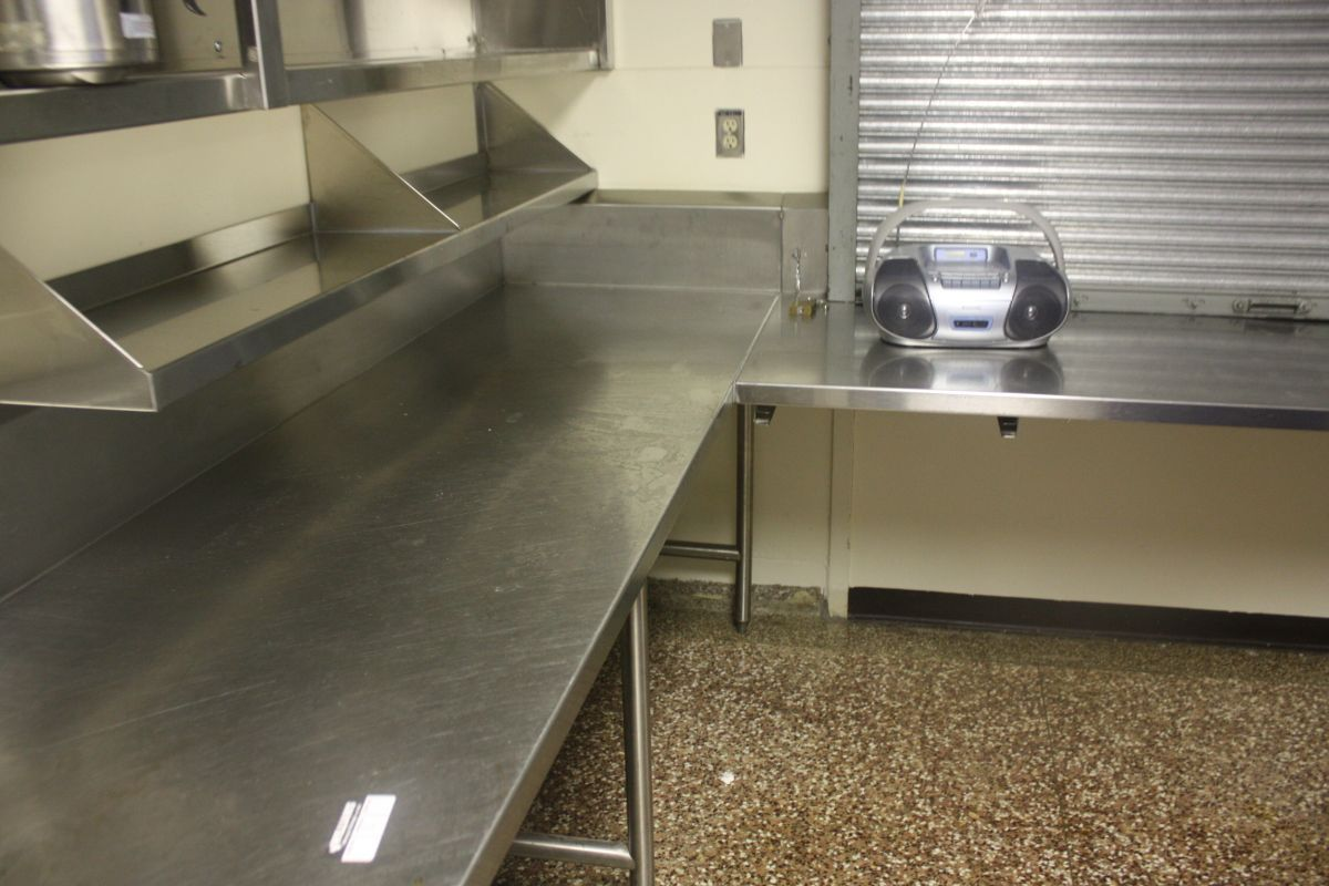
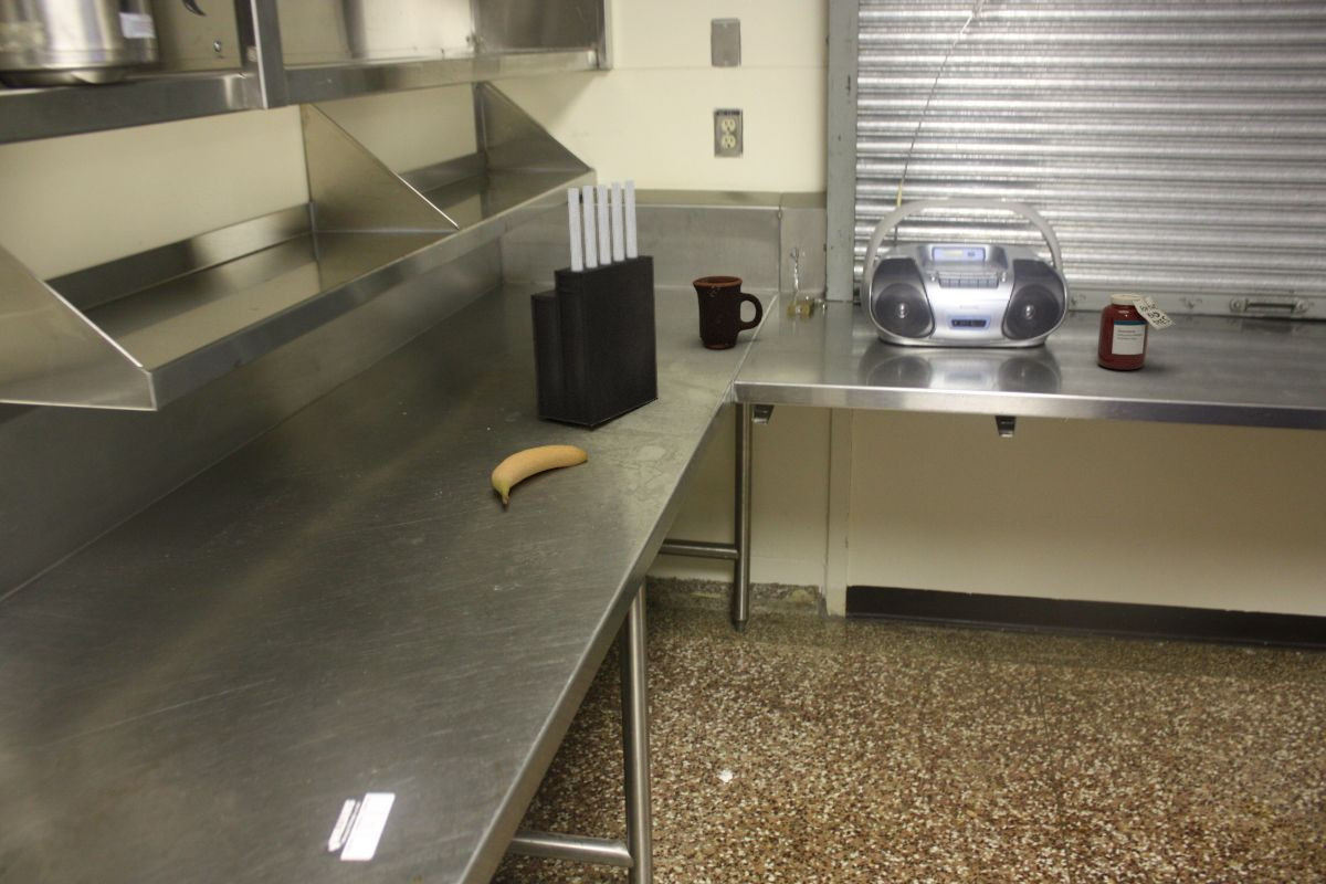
+ banana [491,444,589,505]
+ knife block [529,179,659,428]
+ jar [1096,293,1177,370]
+ mug [692,275,764,349]
